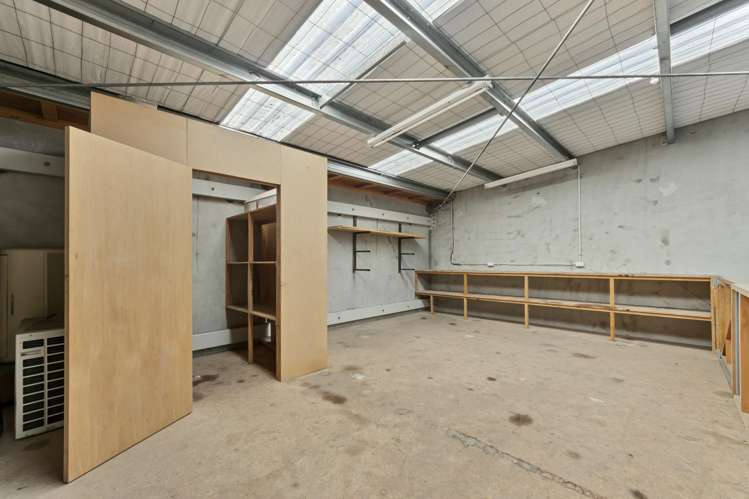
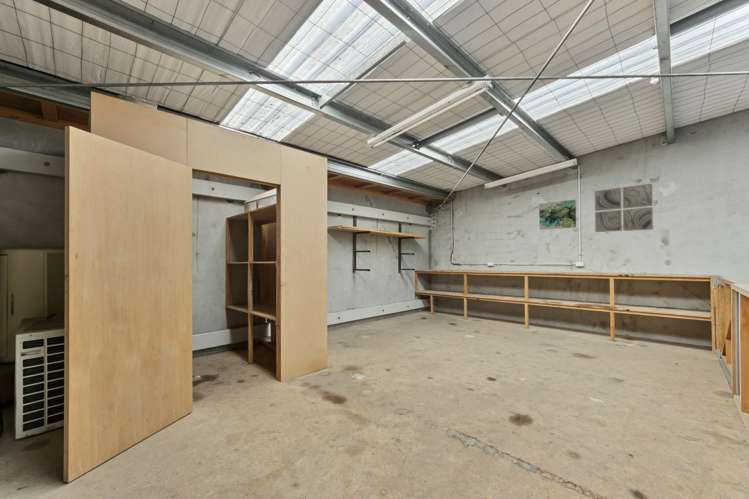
+ wall art [594,182,654,233]
+ wall art [538,199,577,231]
